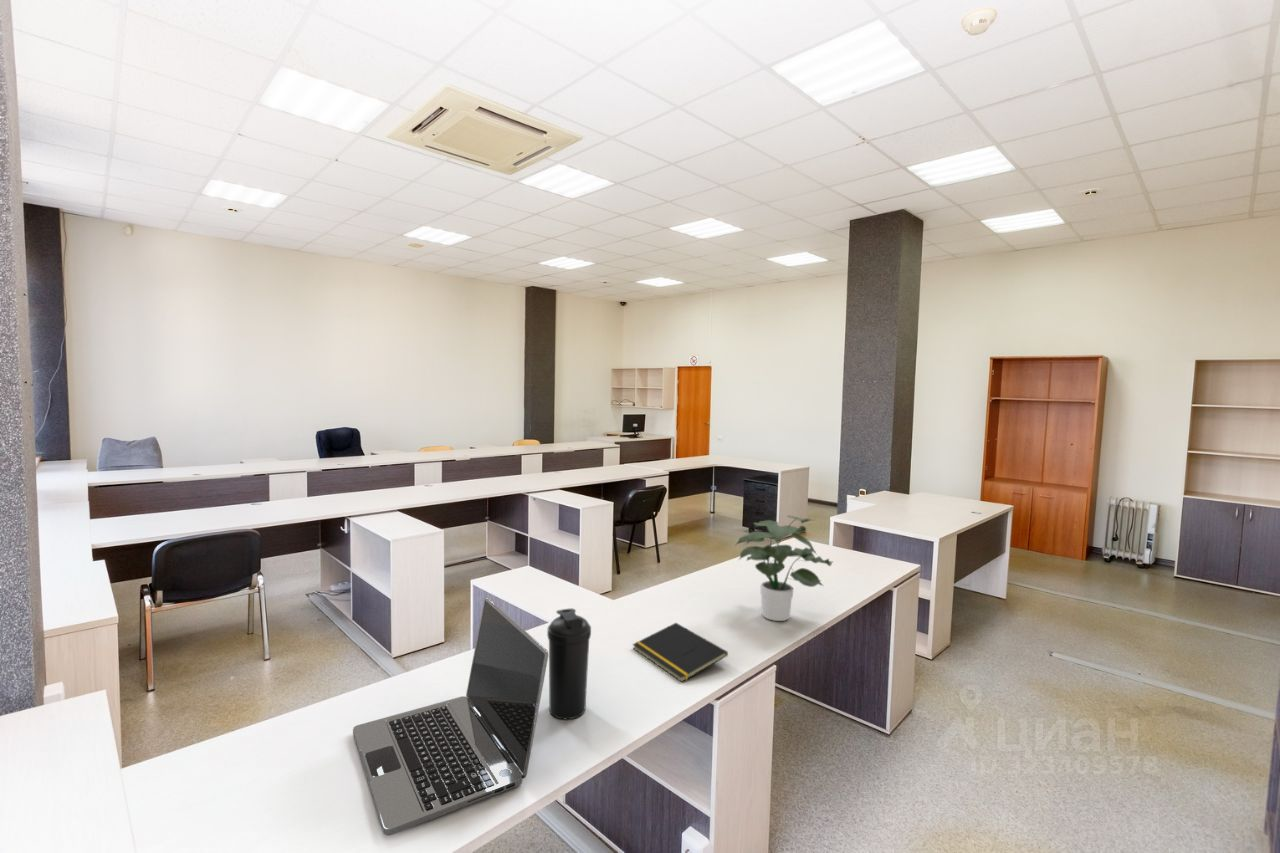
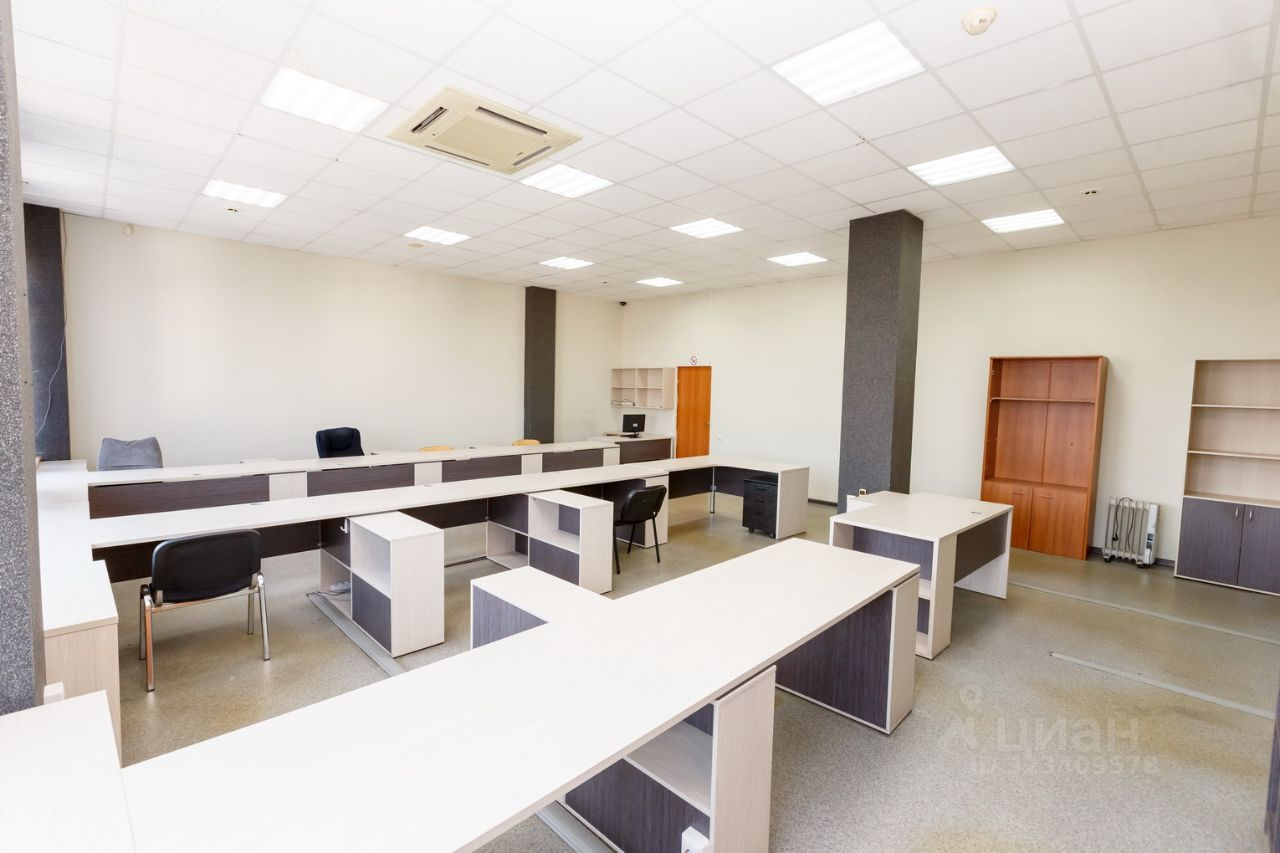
- laptop [352,596,549,836]
- potted plant [735,515,833,622]
- water bottle [546,607,592,720]
- notepad [632,622,729,683]
